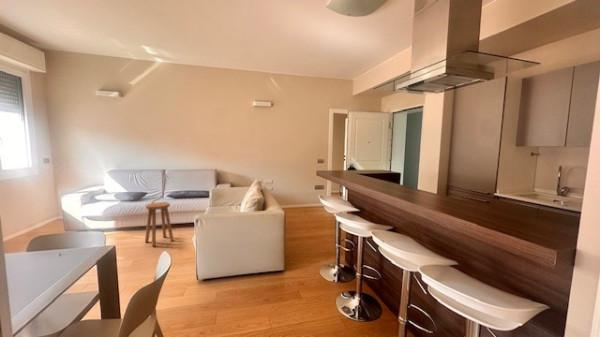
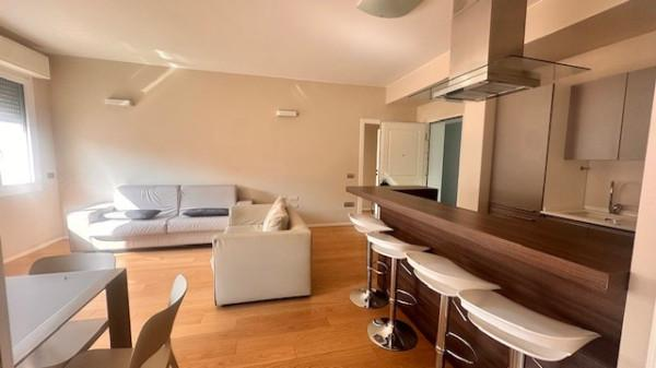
- stool [144,201,175,247]
